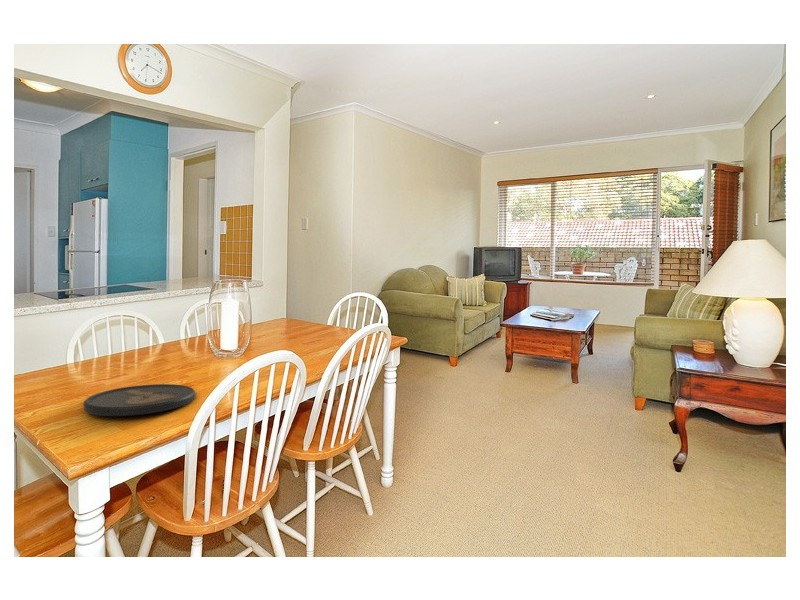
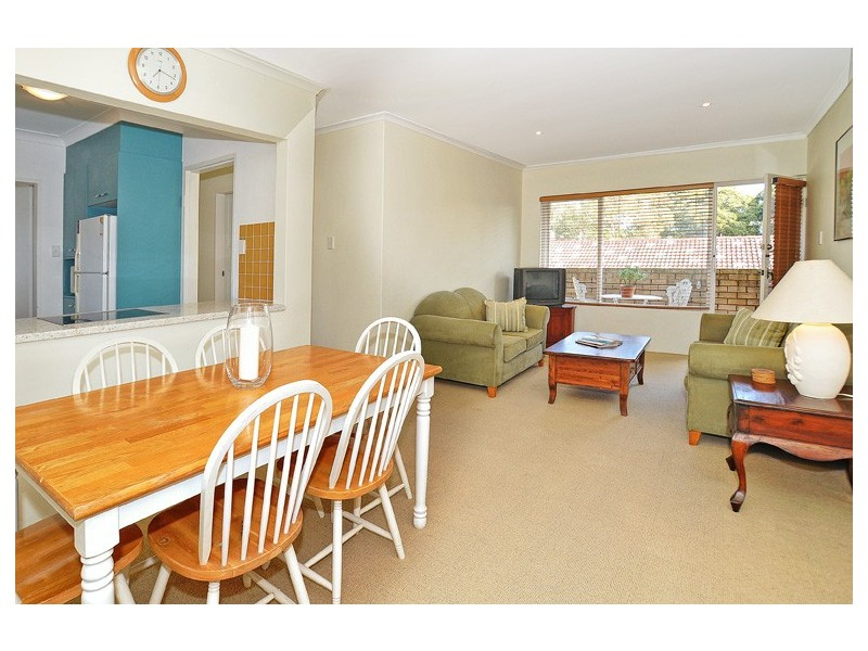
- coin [83,383,196,417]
